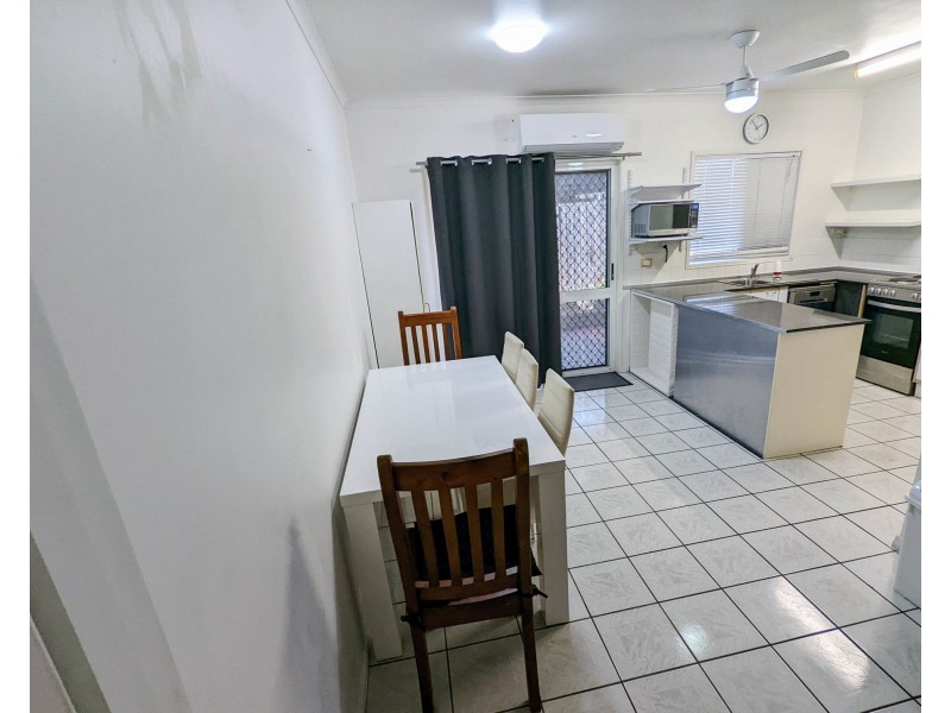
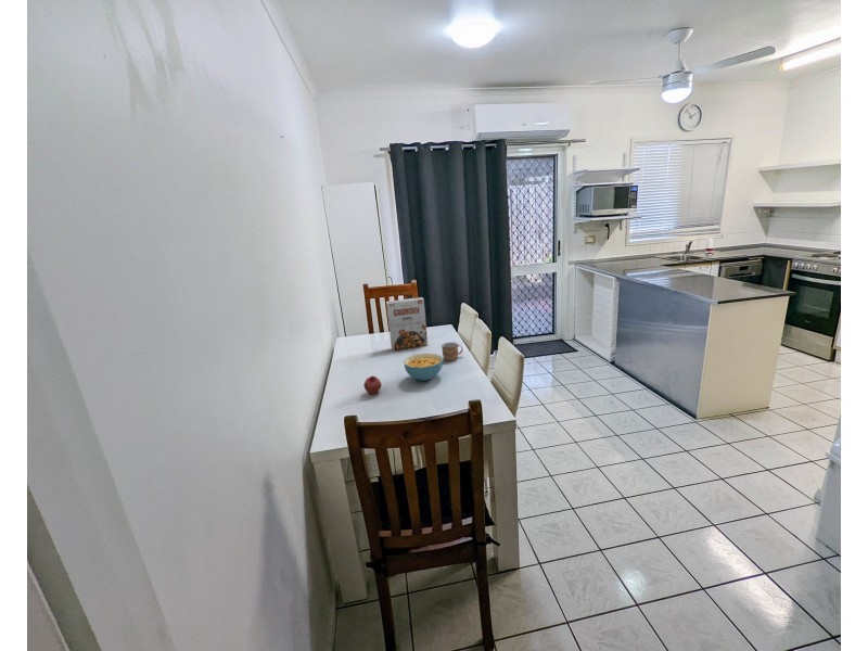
+ cereal bowl [403,353,444,382]
+ fruit [362,374,383,395]
+ cereal box [385,296,429,352]
+ mug [441,342,463,362]
